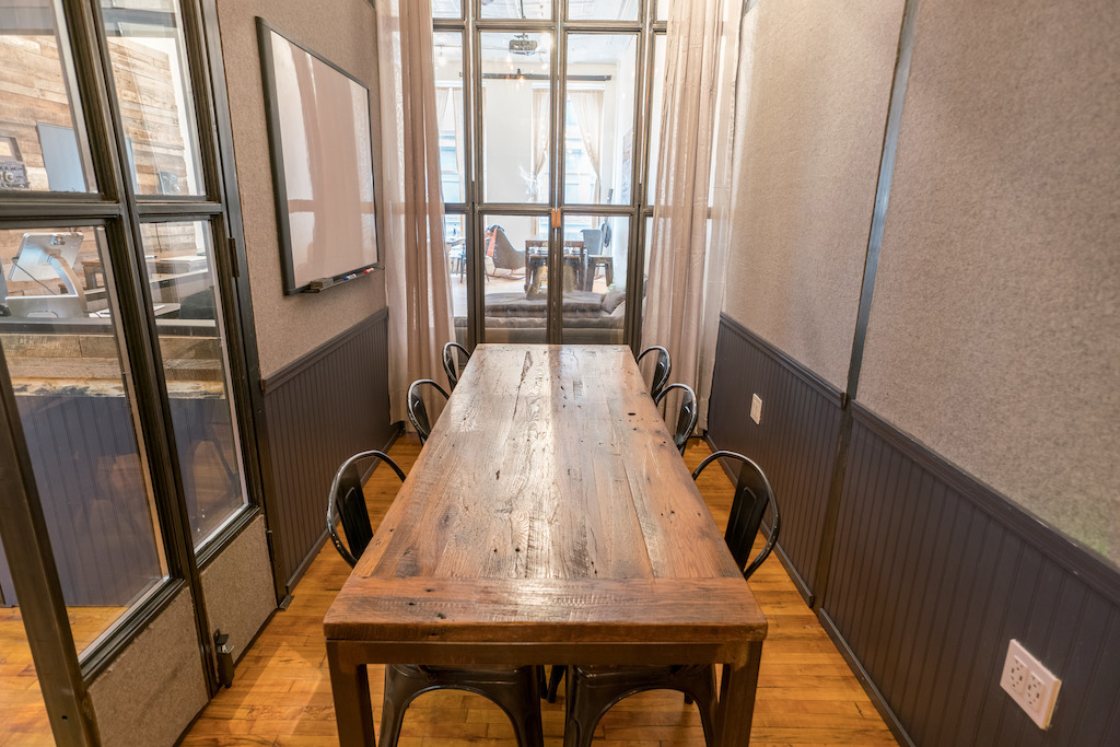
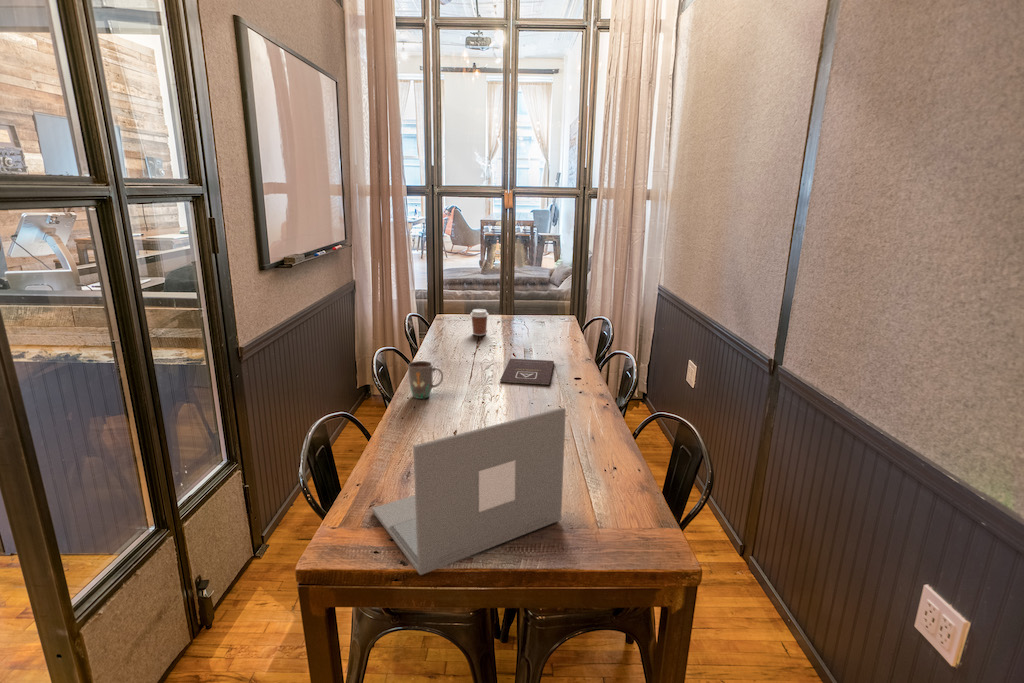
+ mug [407,360,444,400]
+ coffee cup [469,308,490,337]
+ laptop [371,407,567,576]
+ book [499,358,555,386]
